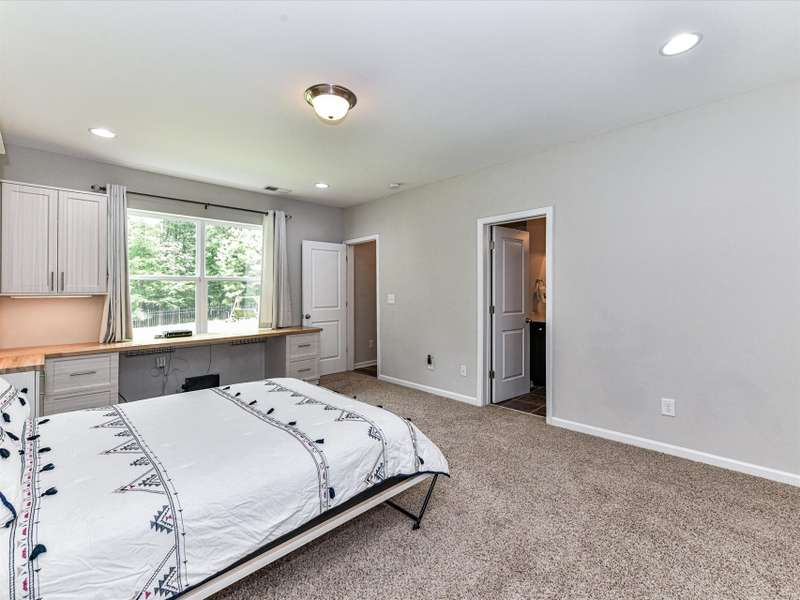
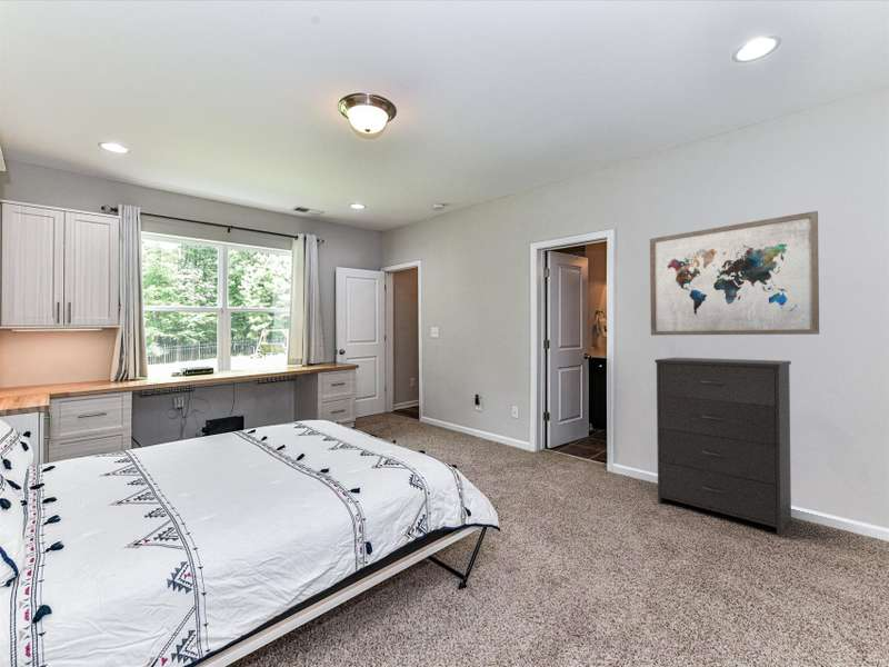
+ wall art [649,210,820,336]
+ dresser [653,357,792,537]
